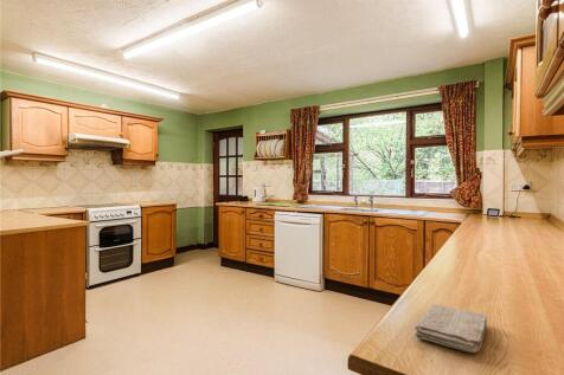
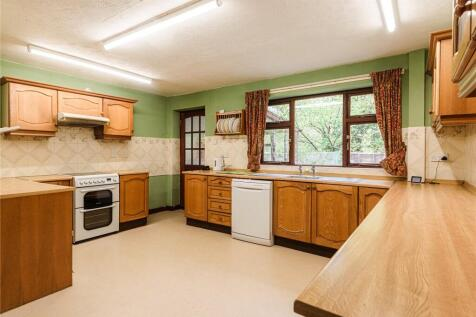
- washcloth [414,303,488,354]
